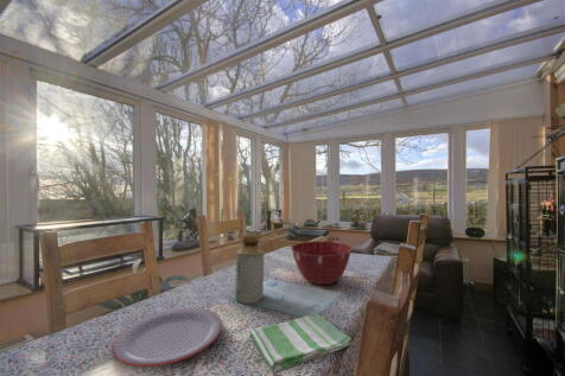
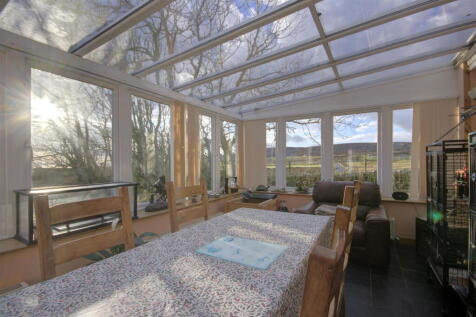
- bottle [234,232,266,305]
- plate [112,307,223,368]
- dish towel [248,312,353,375]
- mixing bowl [290,241,353,286]
